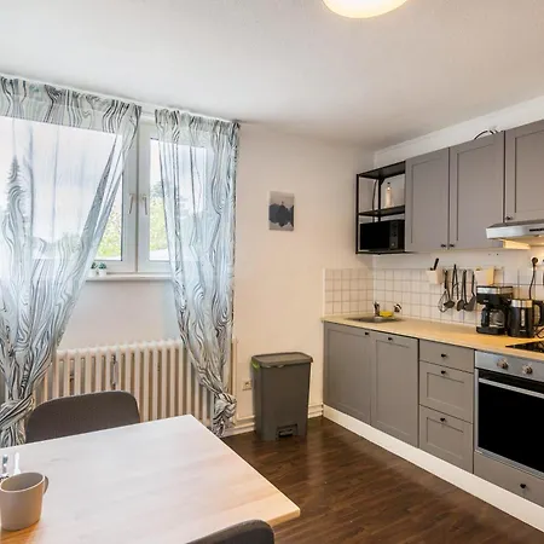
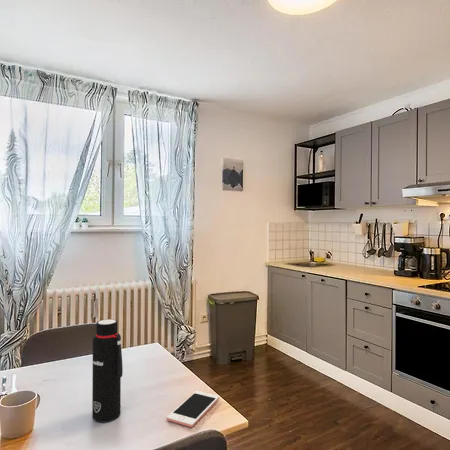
+ cell phone [166,390,220,428]
+ water bottle [91,318,124,423]
